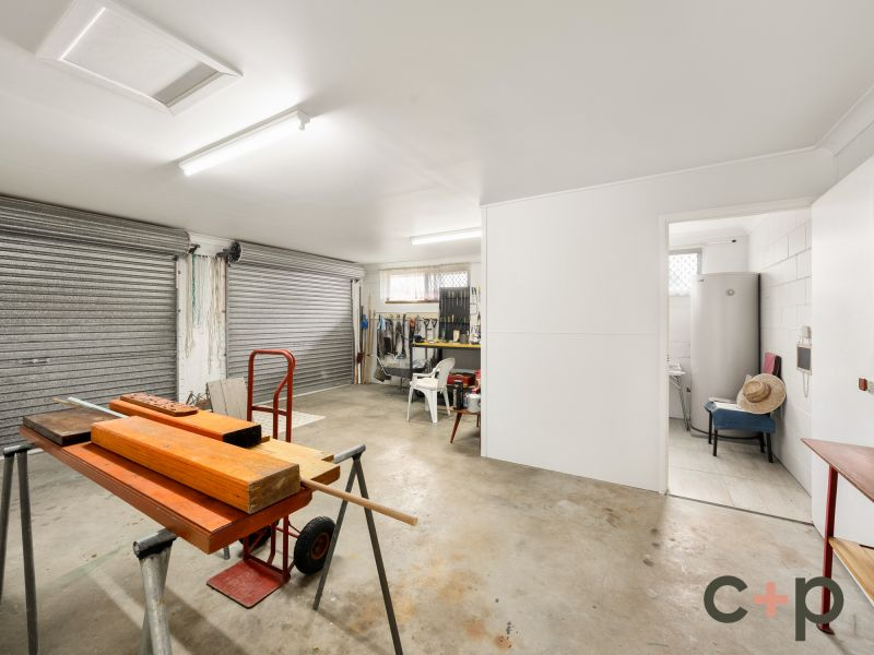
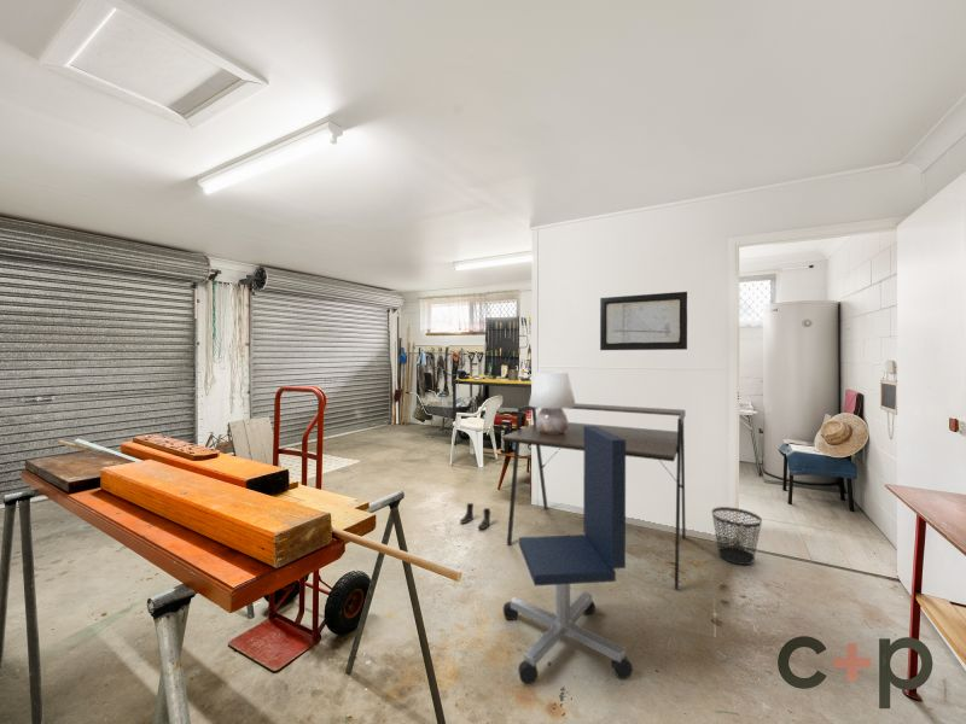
+ wastebasket [711,506,763,566]
+ desk [501,402,687,591]
+ office chair [502,426,634,685]
+ boots [459,502,491,531]
+ wall art [599,291,688,351]
+ table lamp [528,370,576,434]
